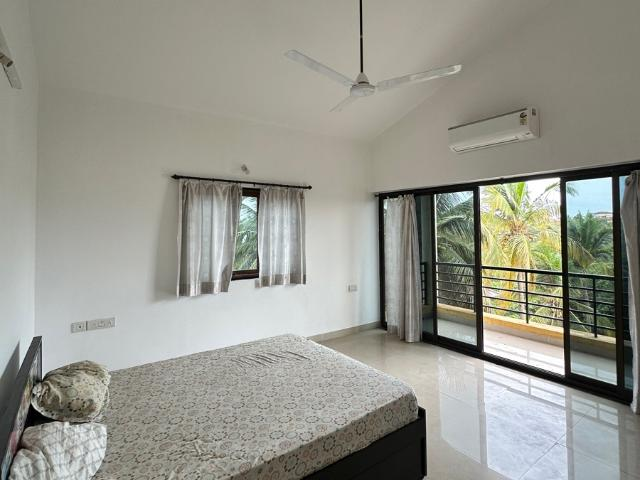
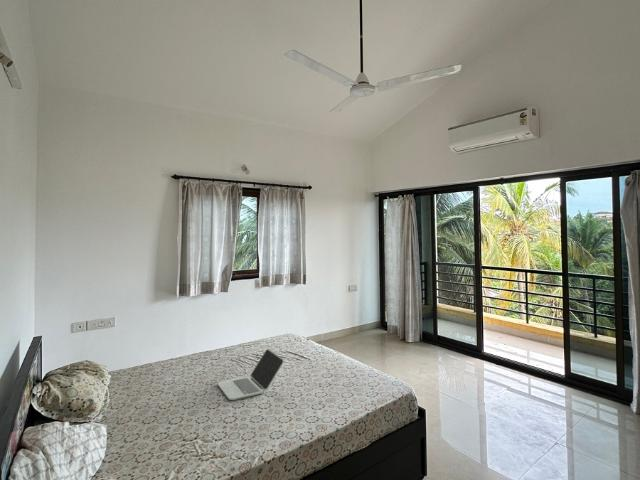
+ laptop [217,348,285,401]
